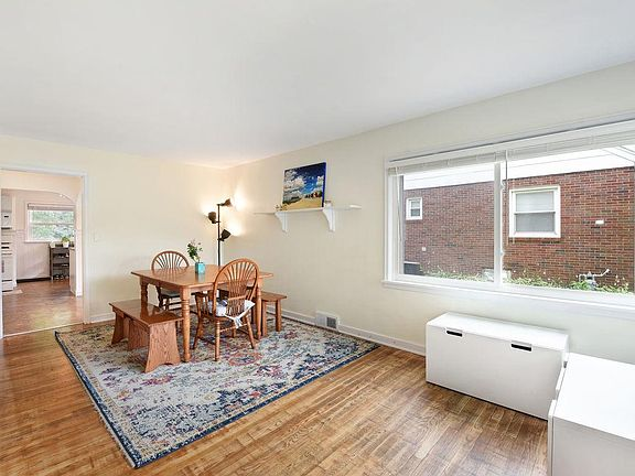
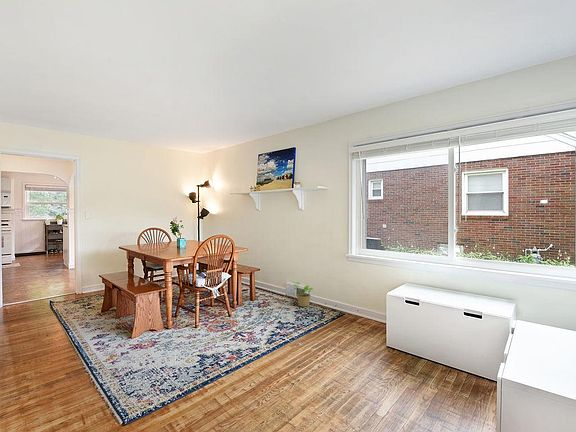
+ potted plant [291,280,314,307]
